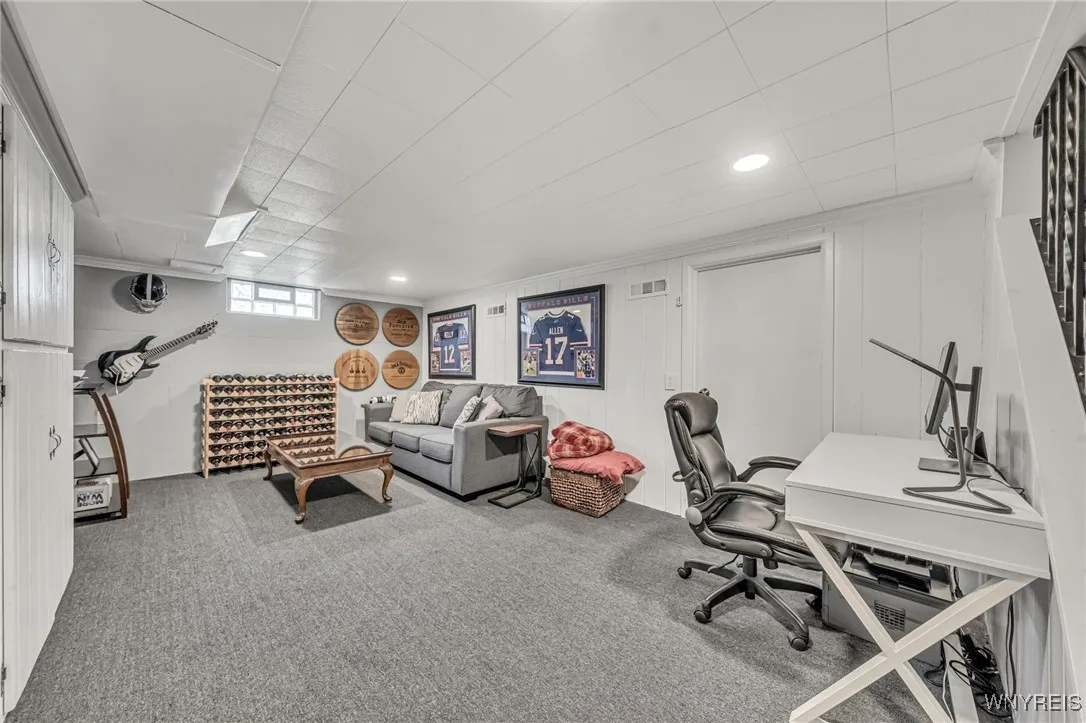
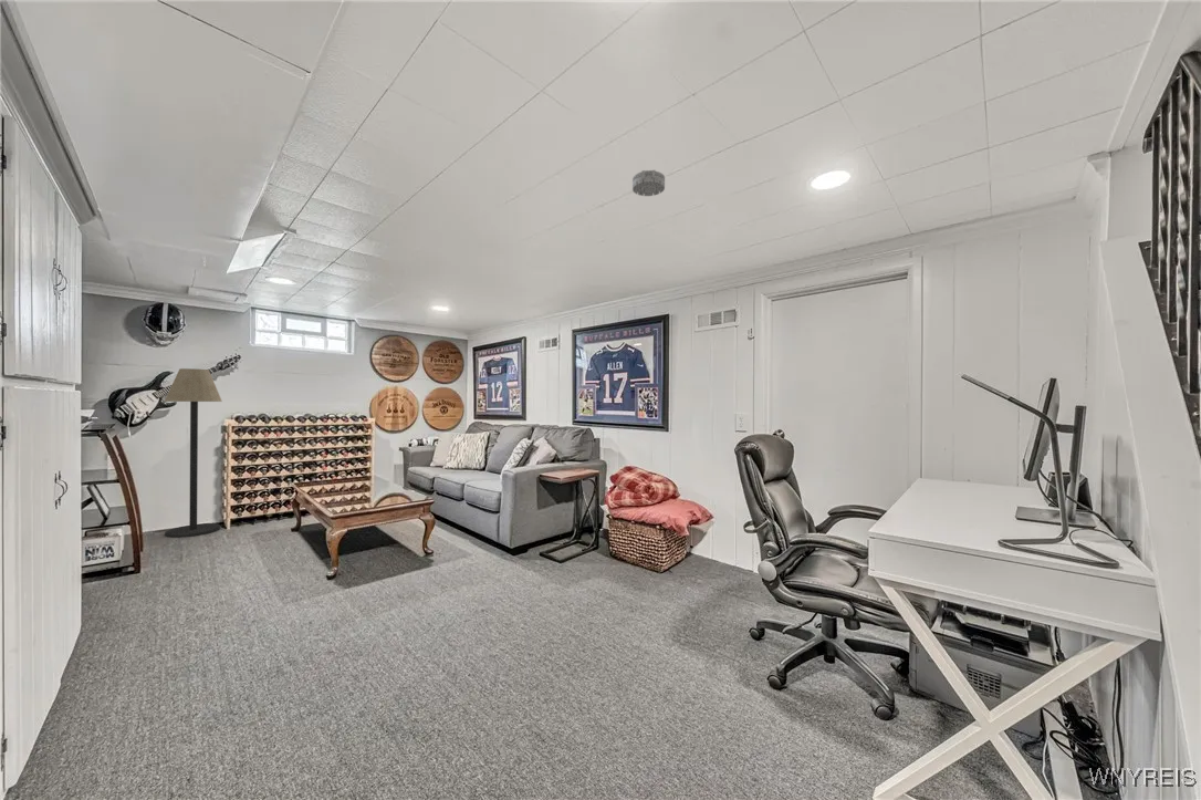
+ floor lamp [164,367,223,539]
+ smoke detector [631,169,666,197]
